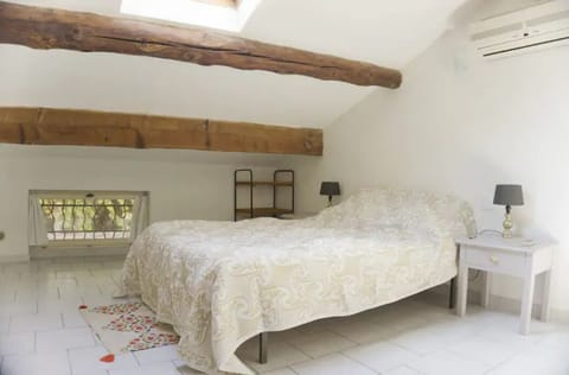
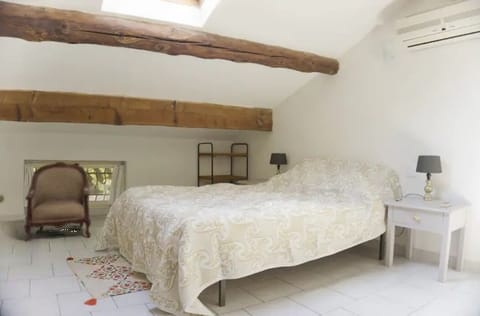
+ armchair [24,160,92,242]
